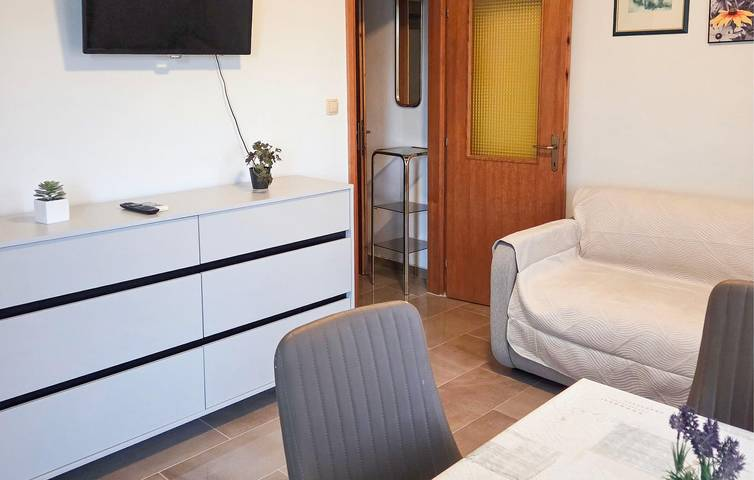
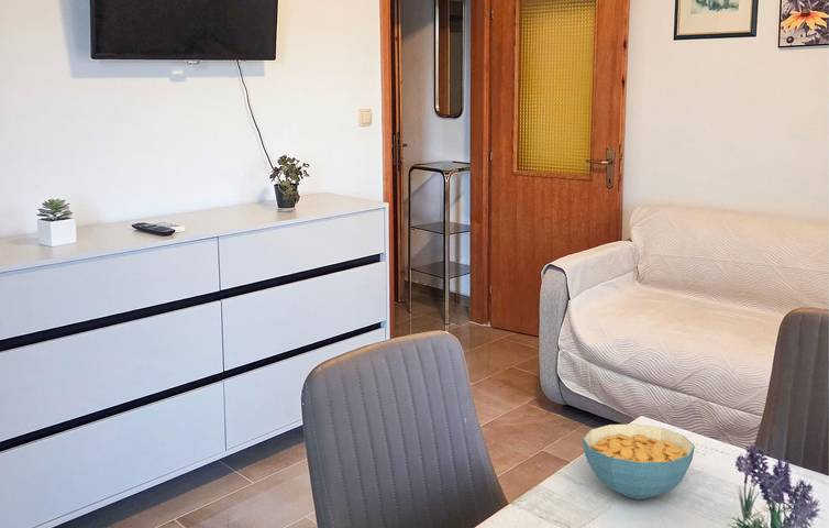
+ cereal bowl [582,422,696,501]
